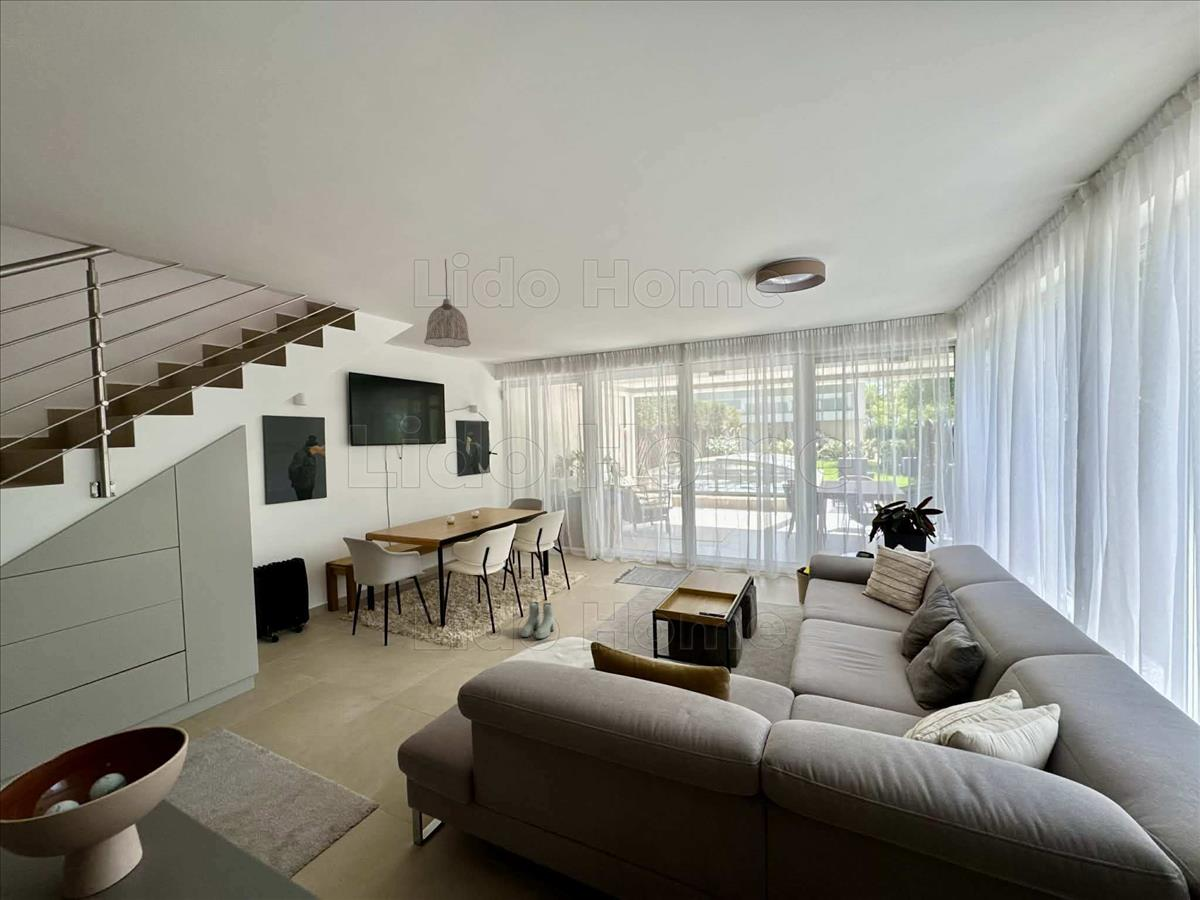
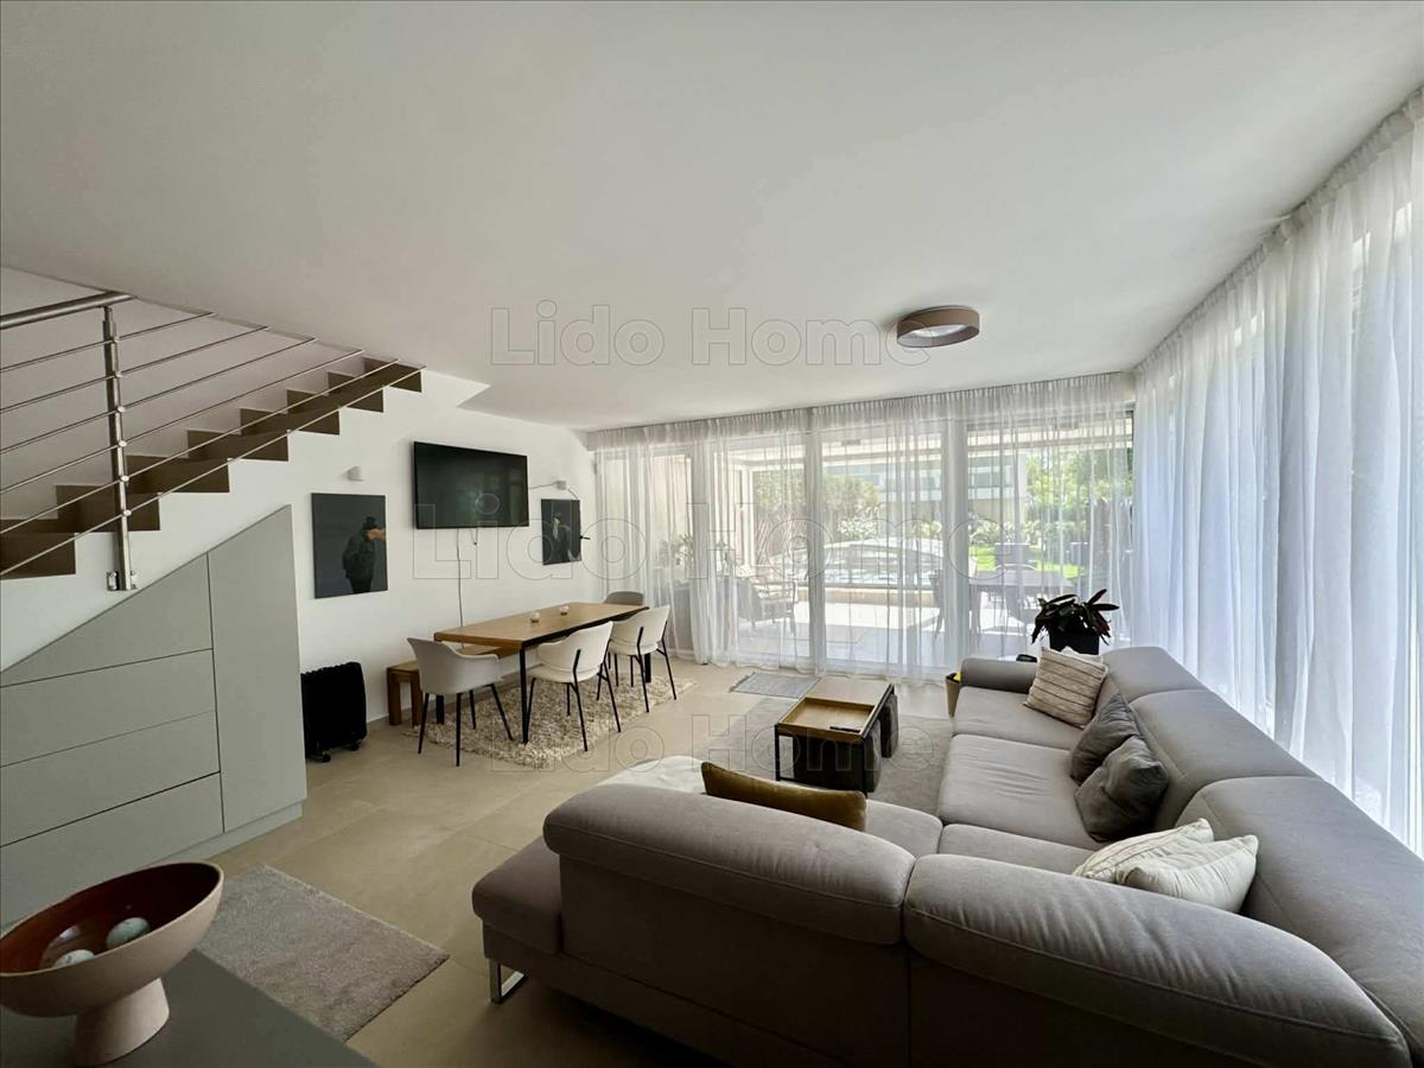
- boots [520,601,555,640]
- pendant lamp [423,258,472,349]
